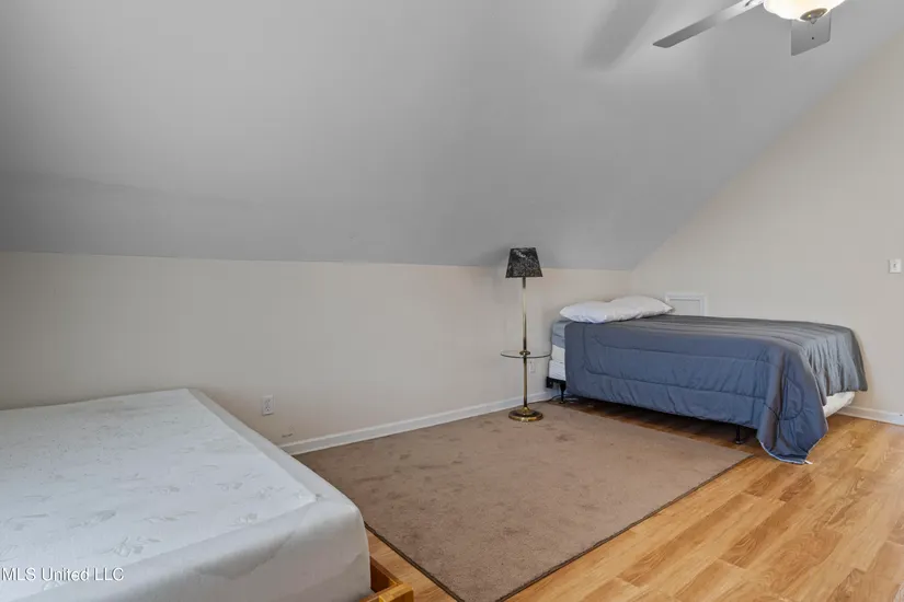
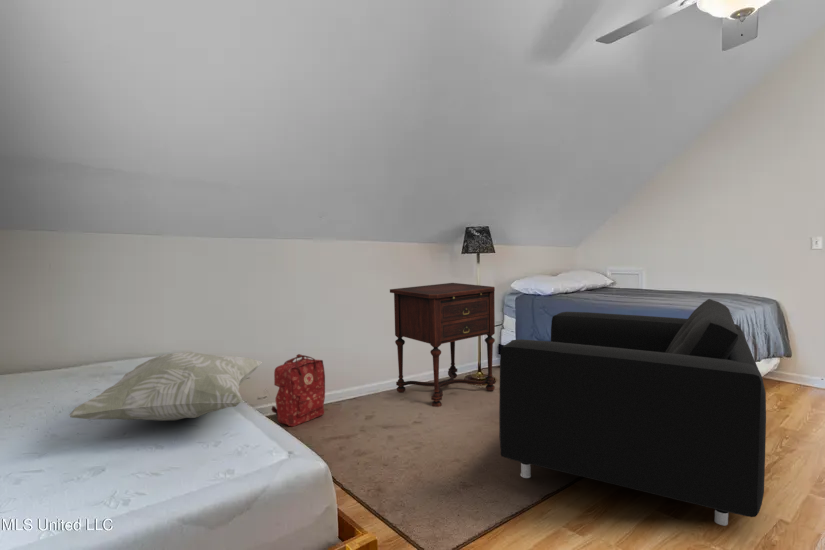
+ backpack [270,353,326,427]
+ side table [389,282,496,408]
+ decorative pillow [68,351,263,421]
+ armchair [498,298,767,527]
